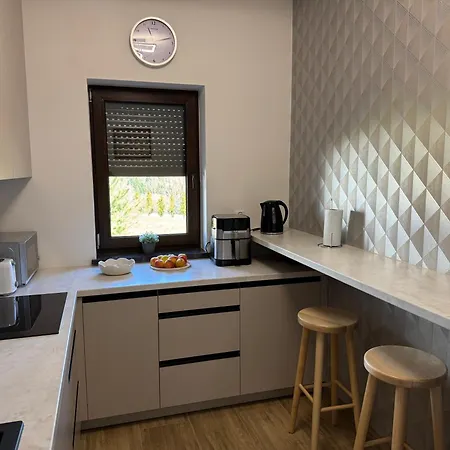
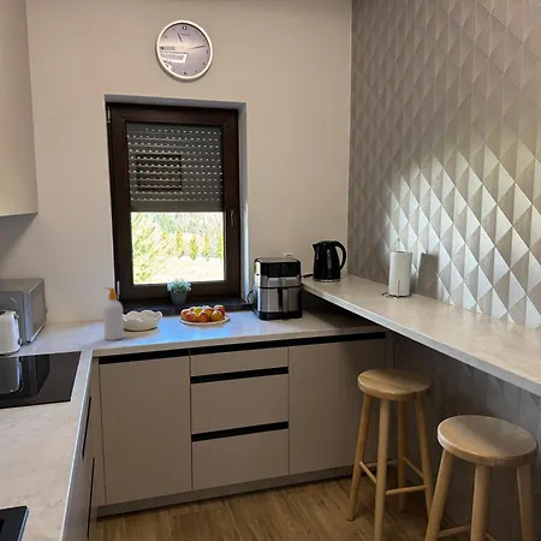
+ soap bottle [102,286,125,341]
